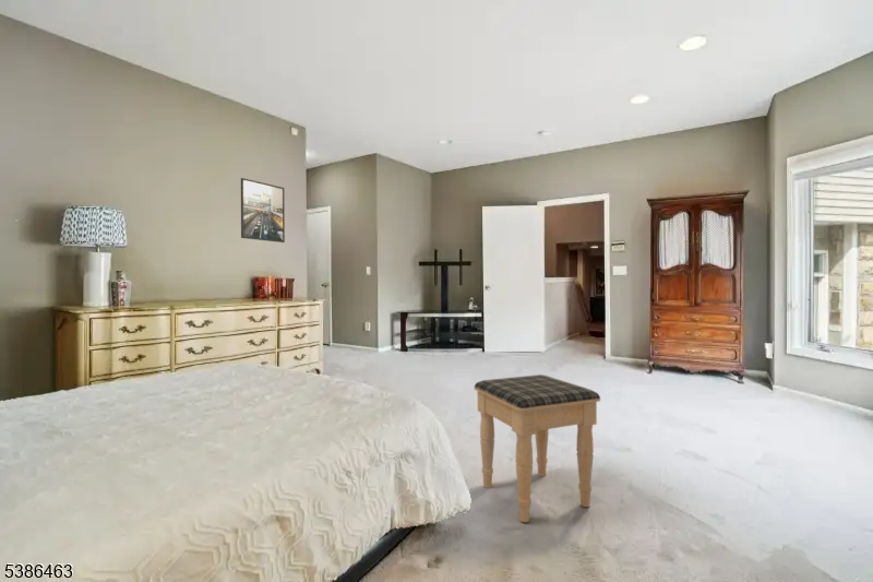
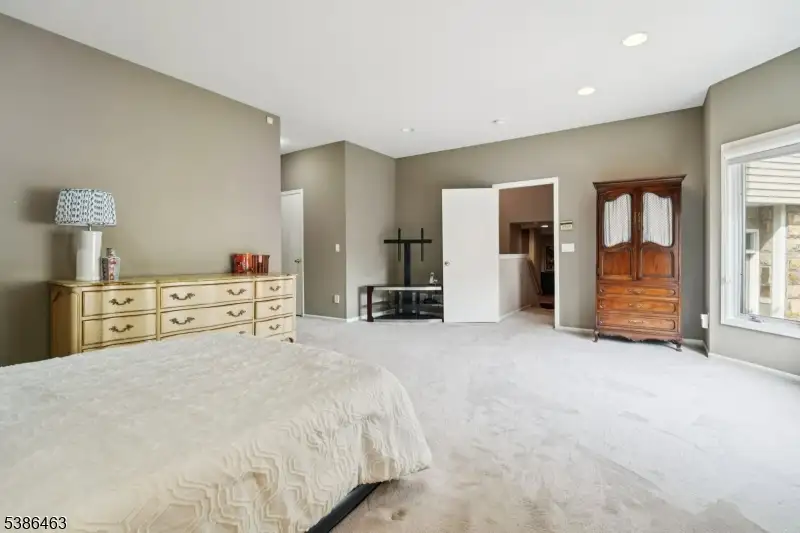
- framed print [240,177,286,244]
- footstool [474,373,601,523]
